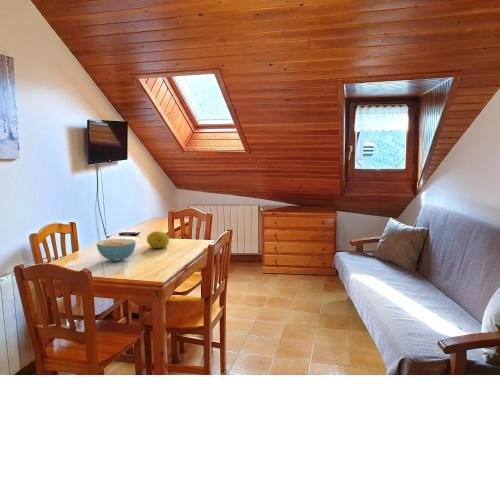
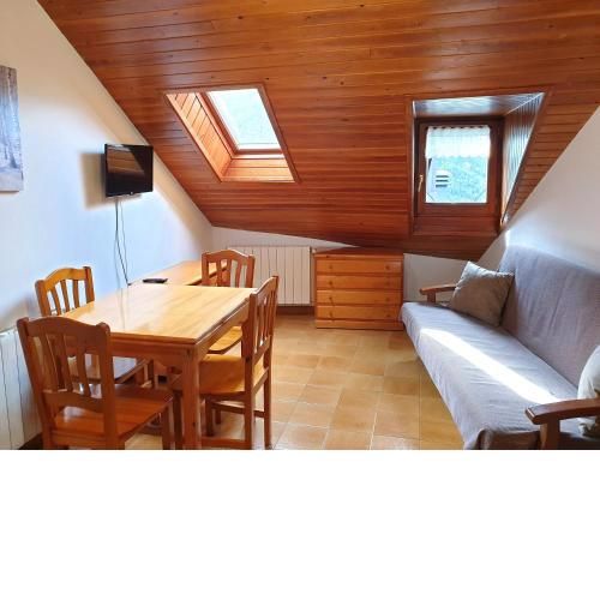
- cereal bowl [96,238,137,263]
- fruit [146,230,170,249]
